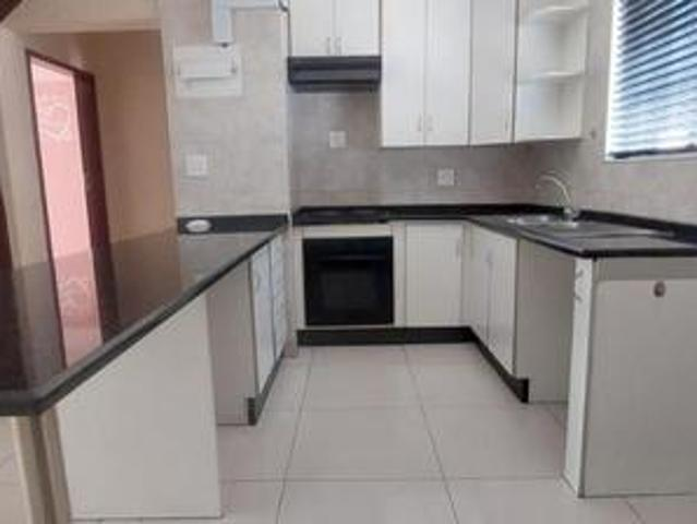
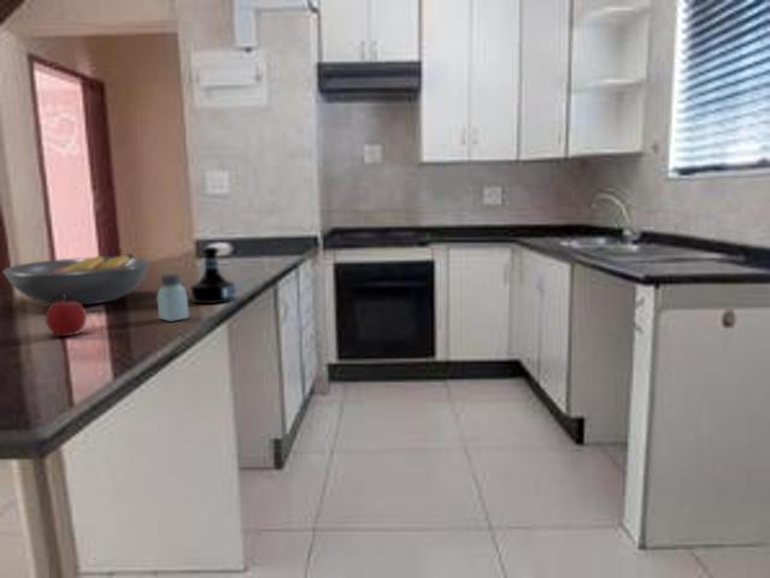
+ tequila bottle [189,246,236,305]
+ saltshaker [155,272,190,323]
+ apple [45,295,88,337]
+ fruit bowl [1,253,152,306]
